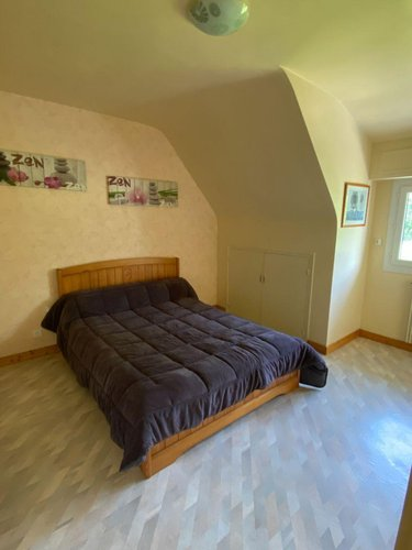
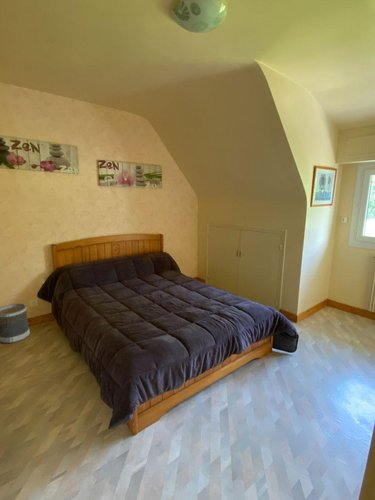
+ wastebasket [0,303,31,344]
